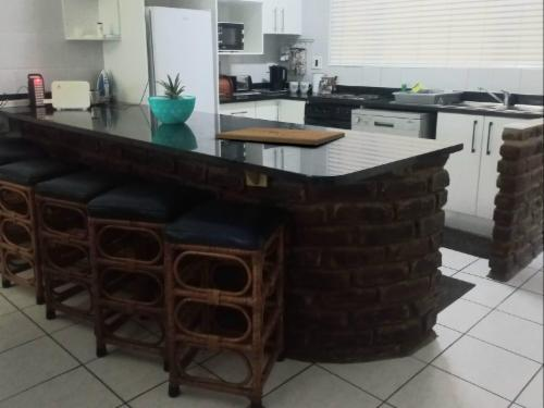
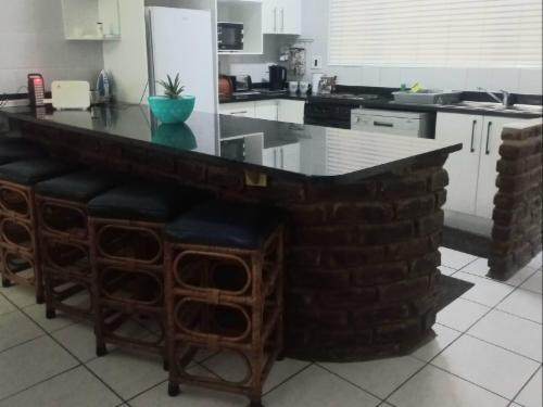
- cutting board [214,126,346,146]
